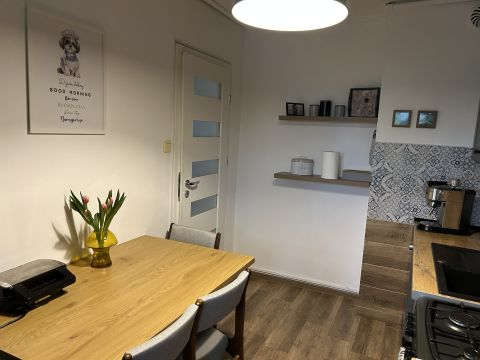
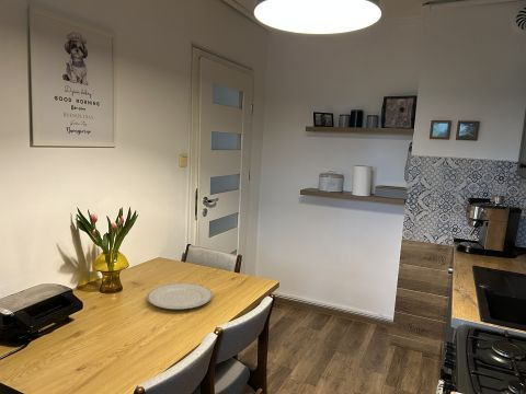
+ chinaware [147,282,214,310]
